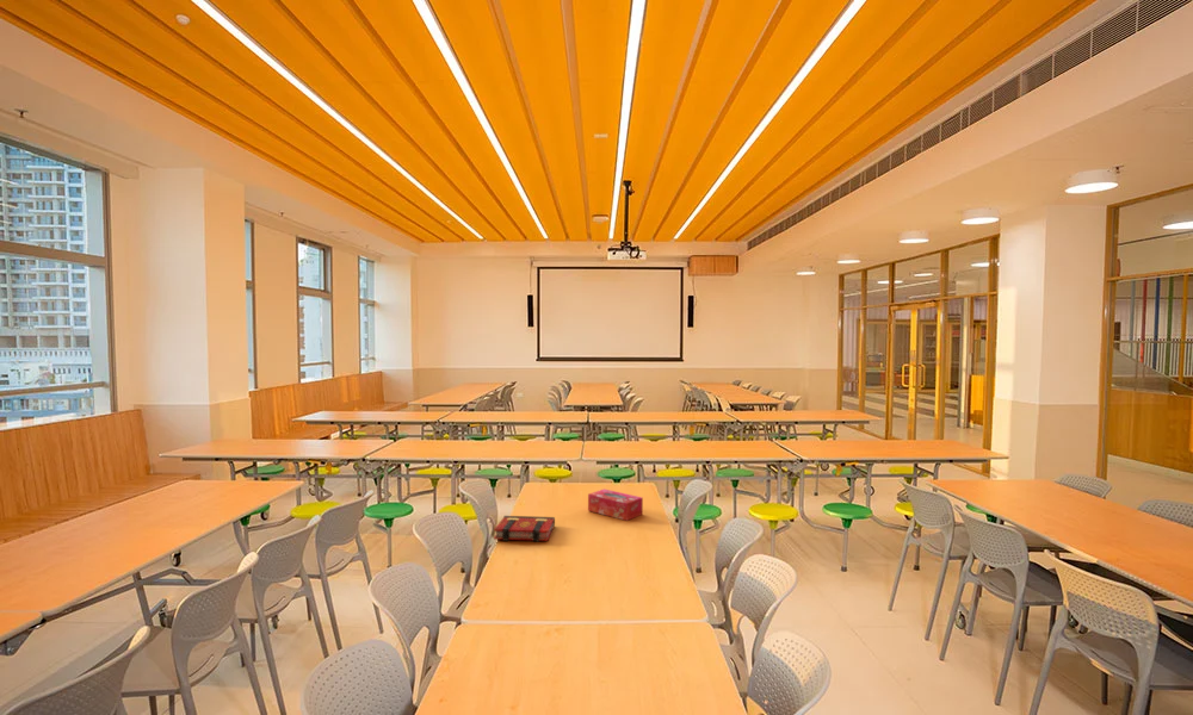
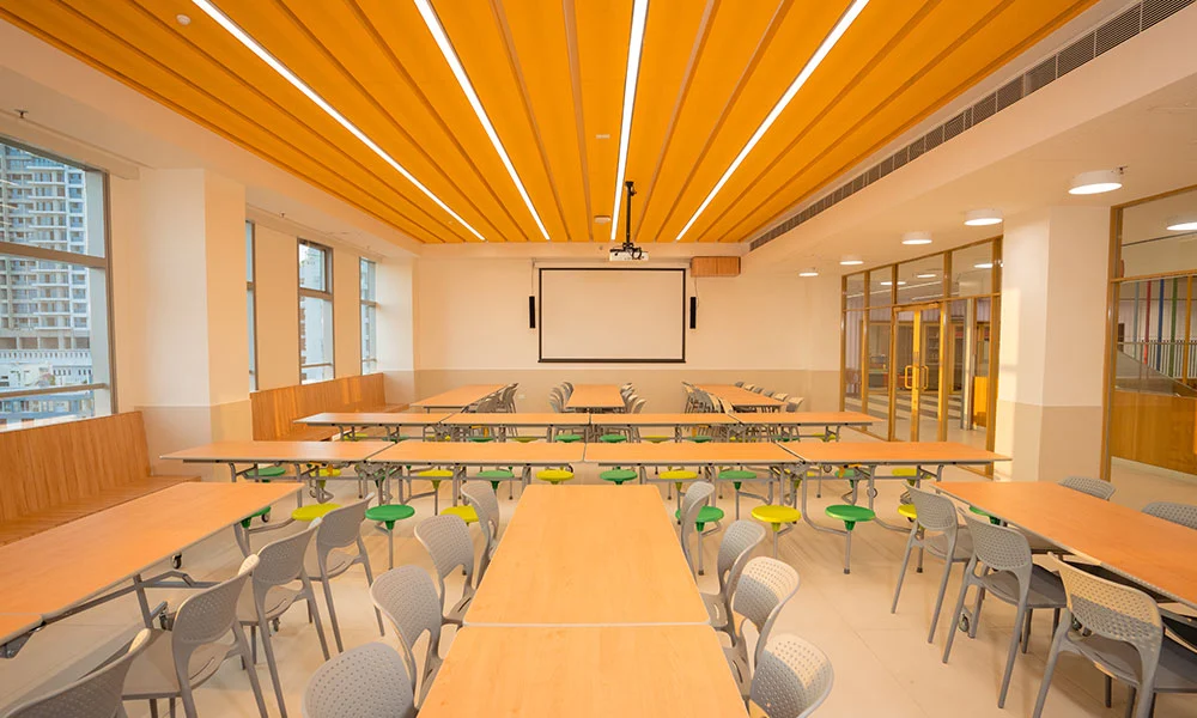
- book [493,515,556,542]
- tissue box [587,487,644,522]
